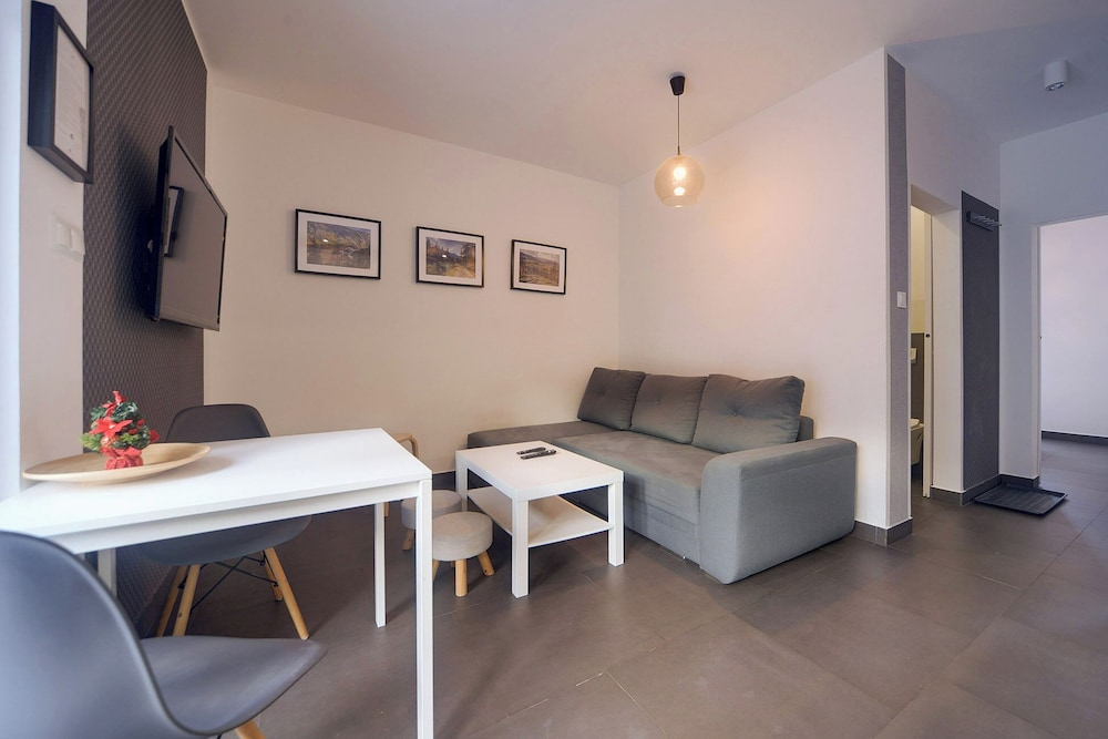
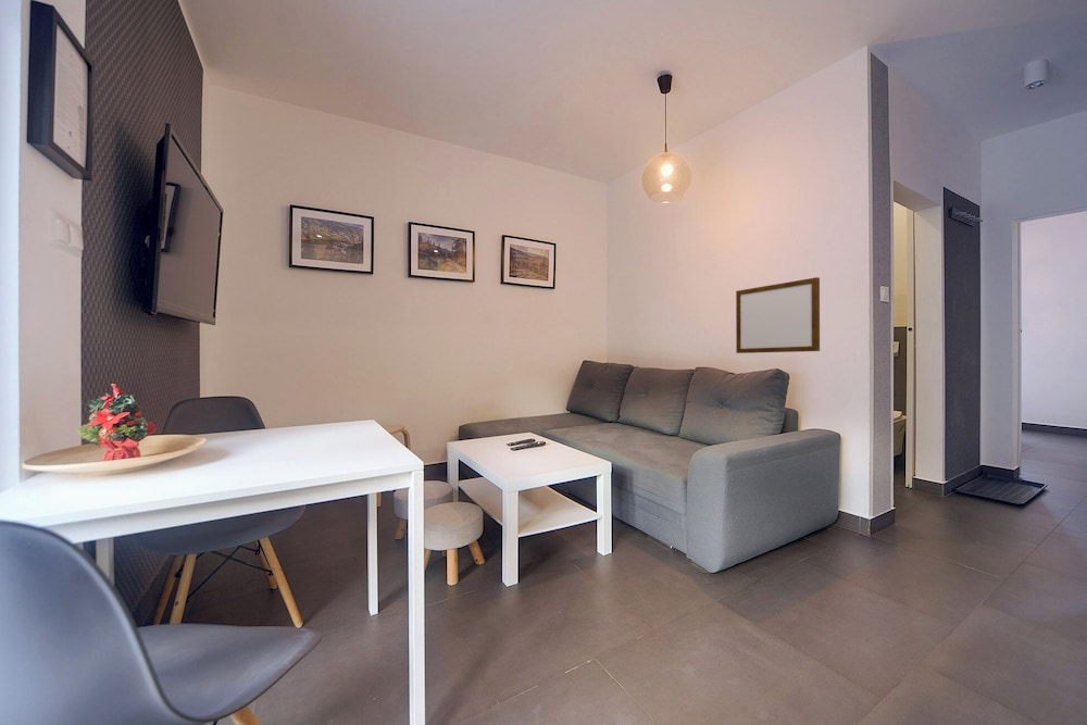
+ writing board [735,276,821,354]
